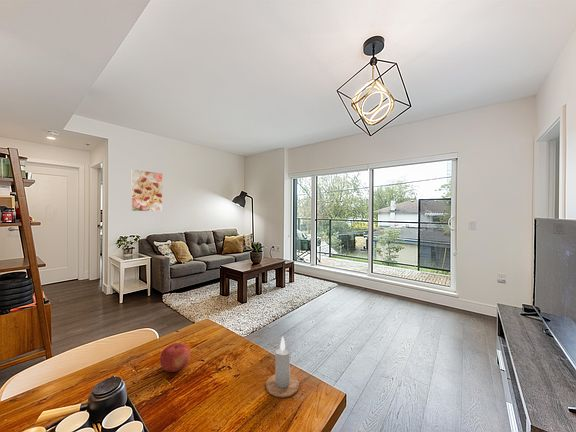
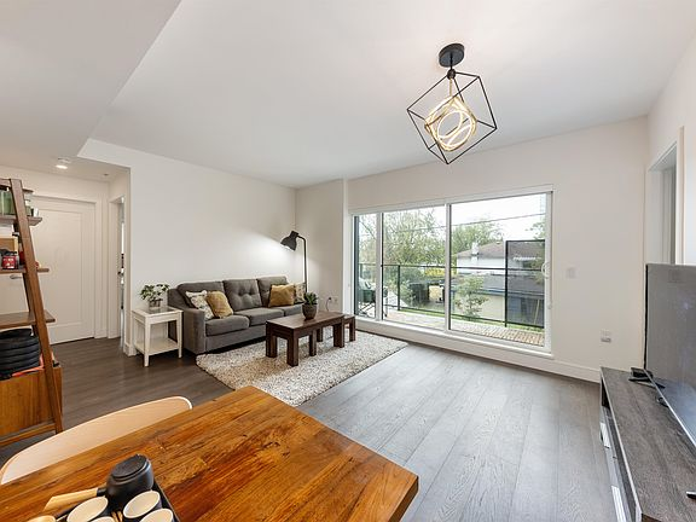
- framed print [130,168,163,212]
- candle [265,336,300,398]
- fruit [159,342,191,373]
